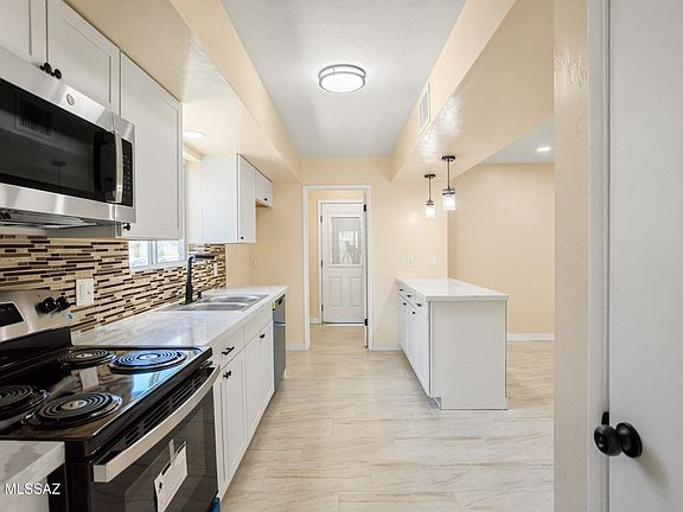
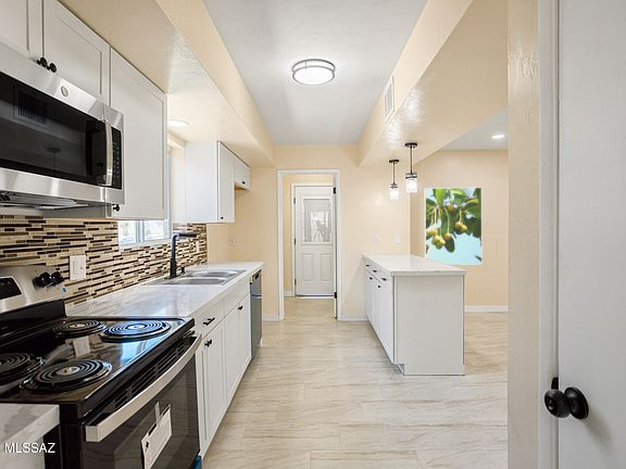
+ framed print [424,187,484,266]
